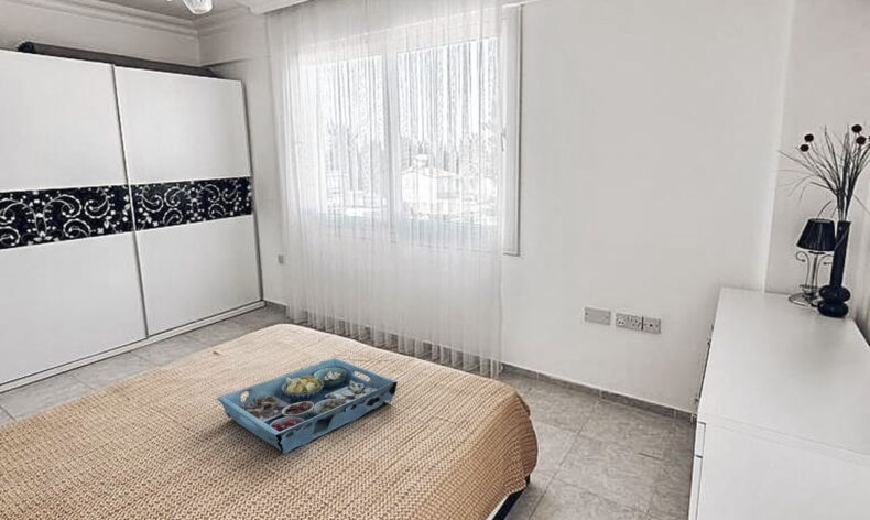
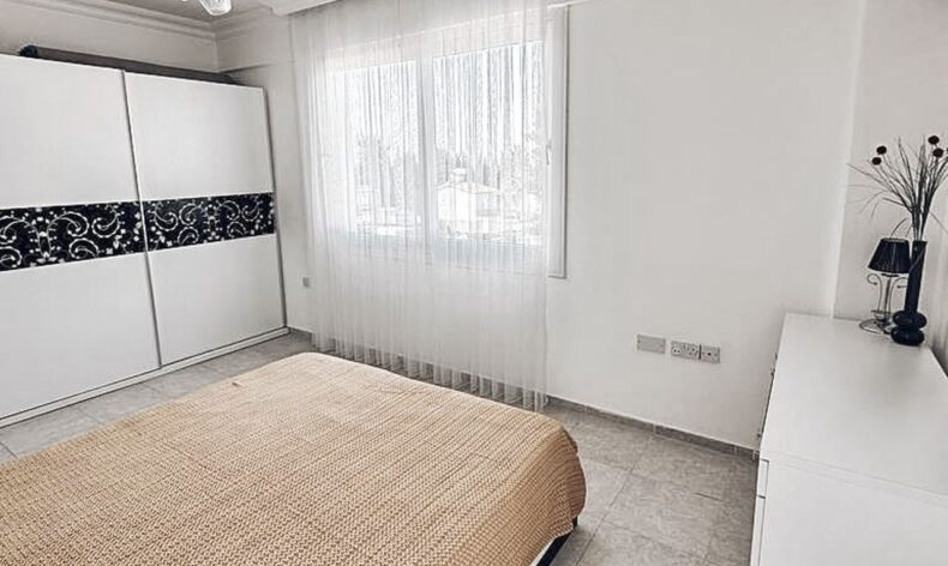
- serving tray [216,357,399,455]
